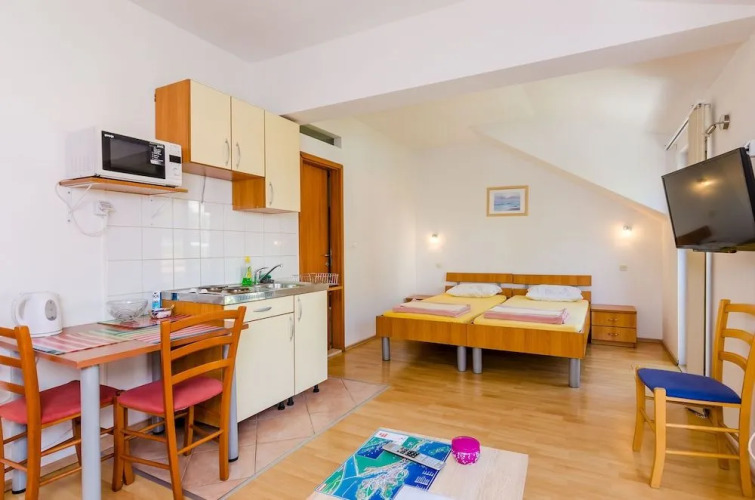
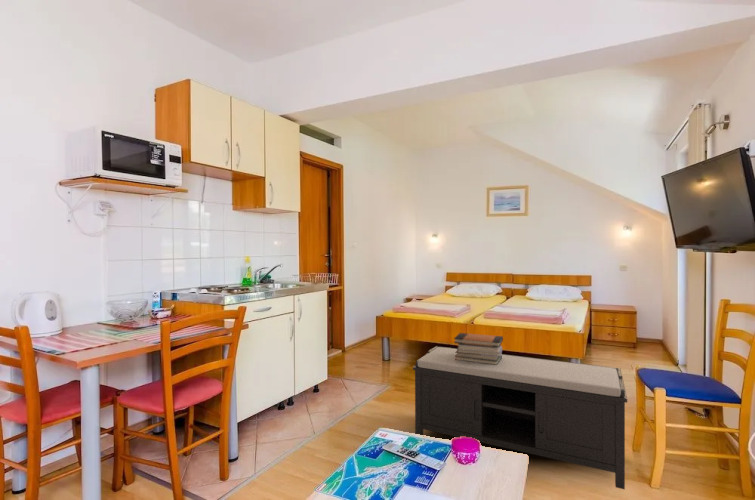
+ book stack [453,332,504,365]
+ bench [412,345,628,490]
